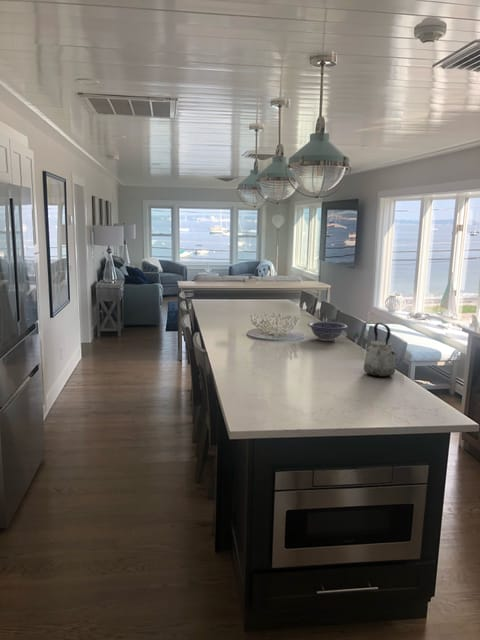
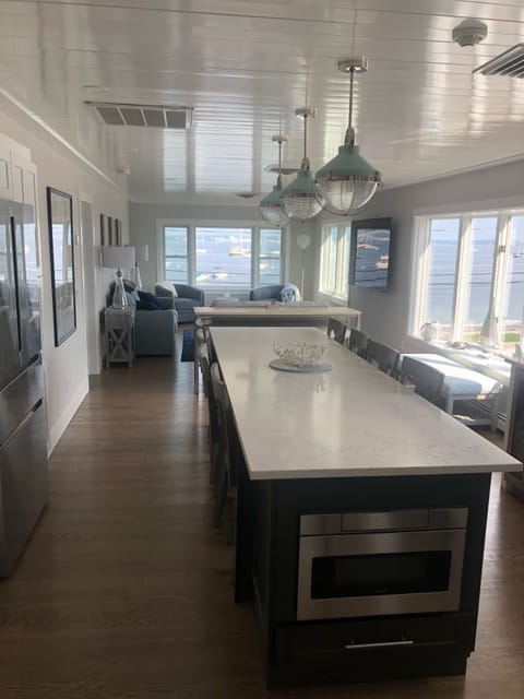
- kettle [363,322,396,378]
- decorative bowl [307,321,348,342]
